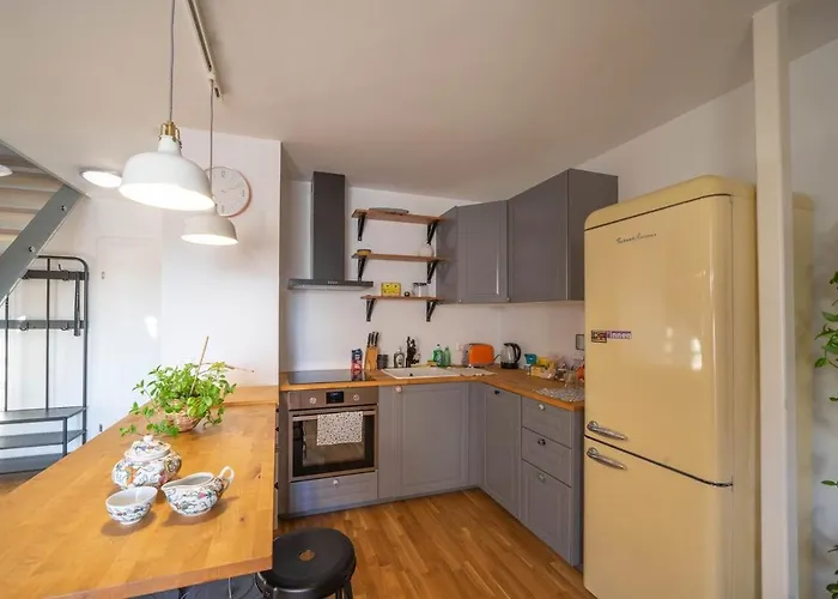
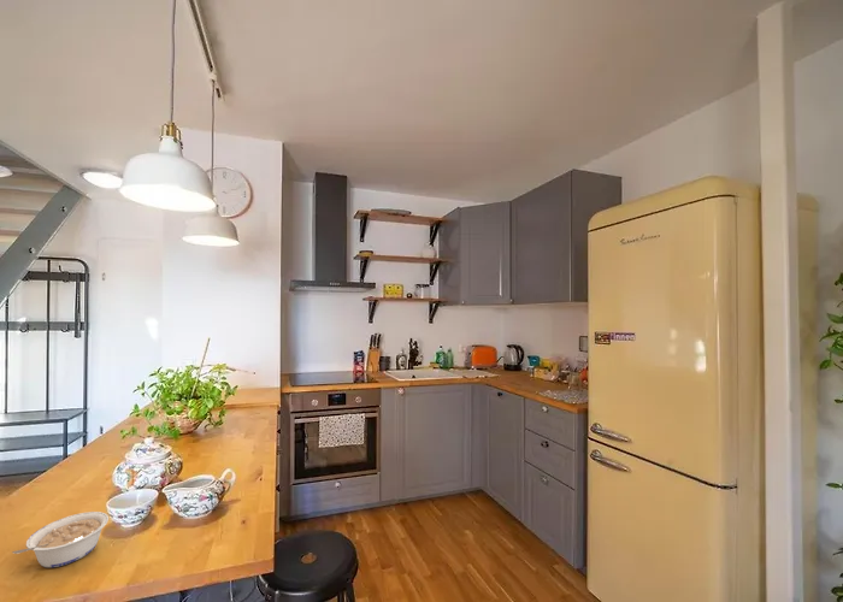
+ legume [11,510,110,568]
